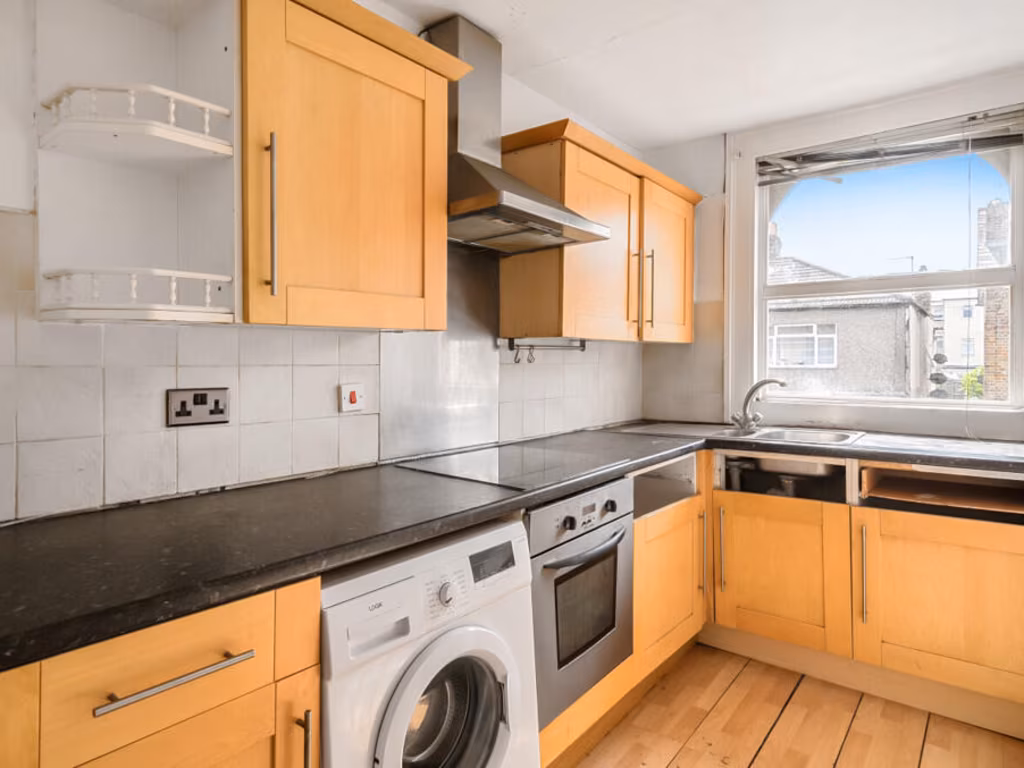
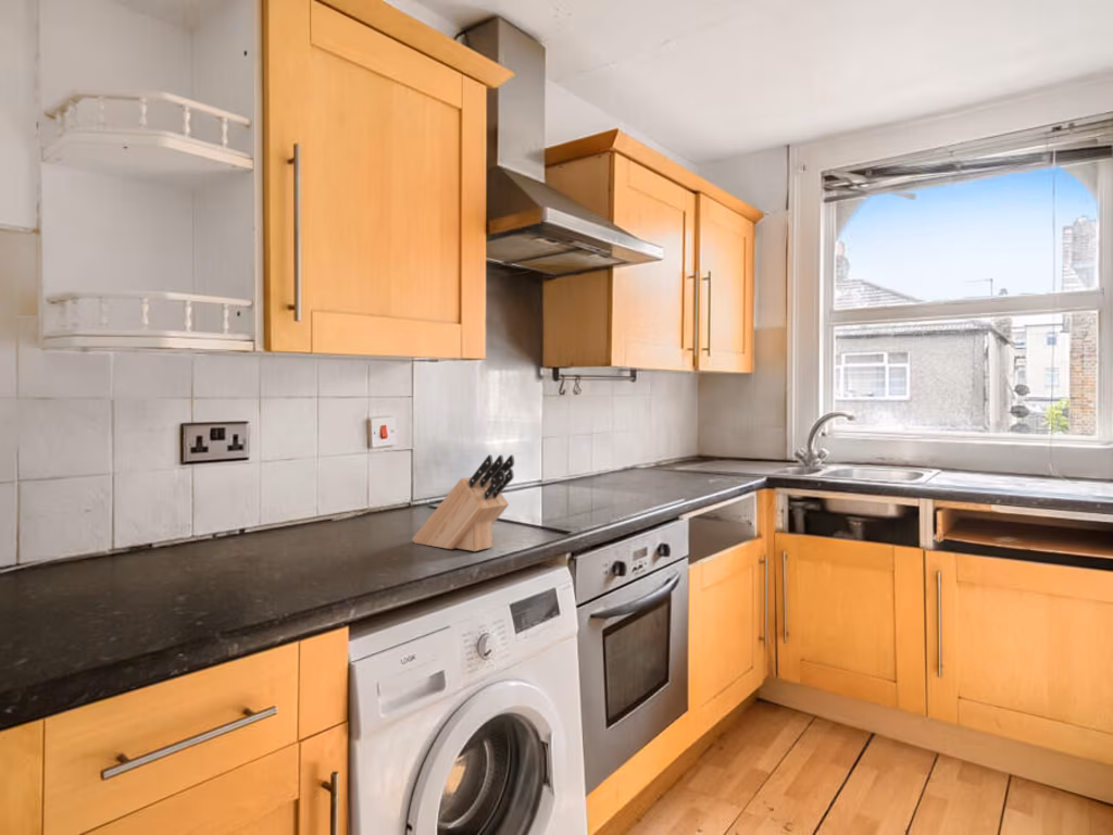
+ knife block [411,453,515,552]
